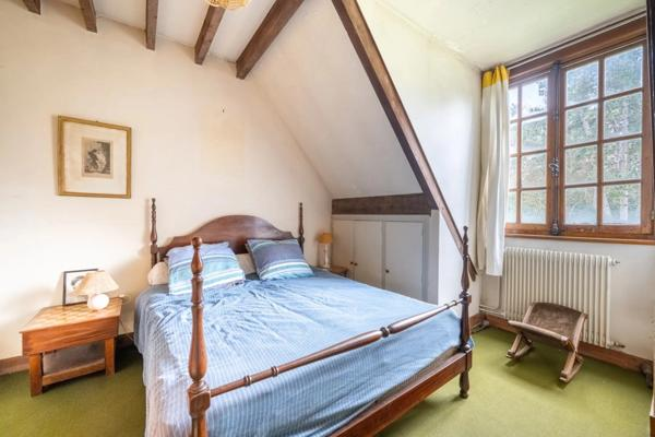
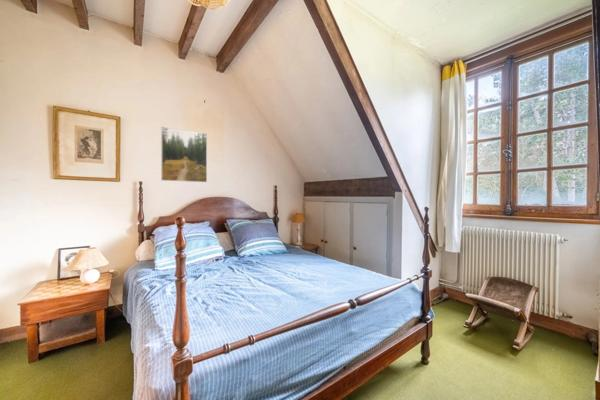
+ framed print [160,126,208,183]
